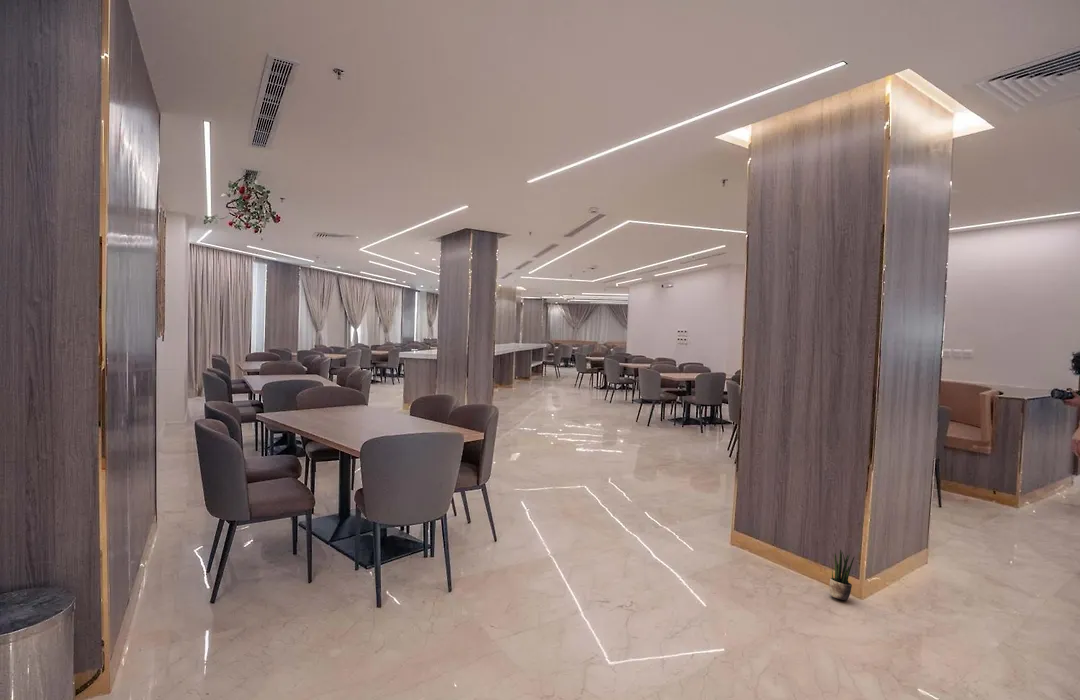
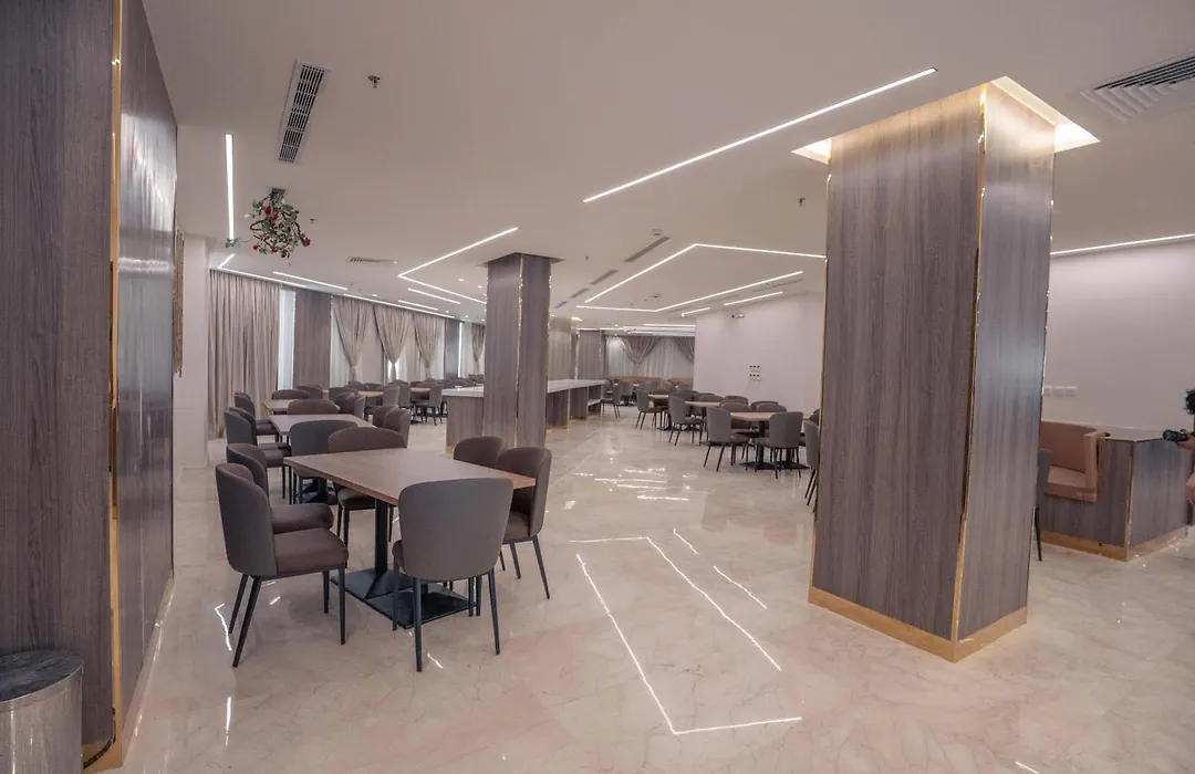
- potted plant [828,549,856,601]
